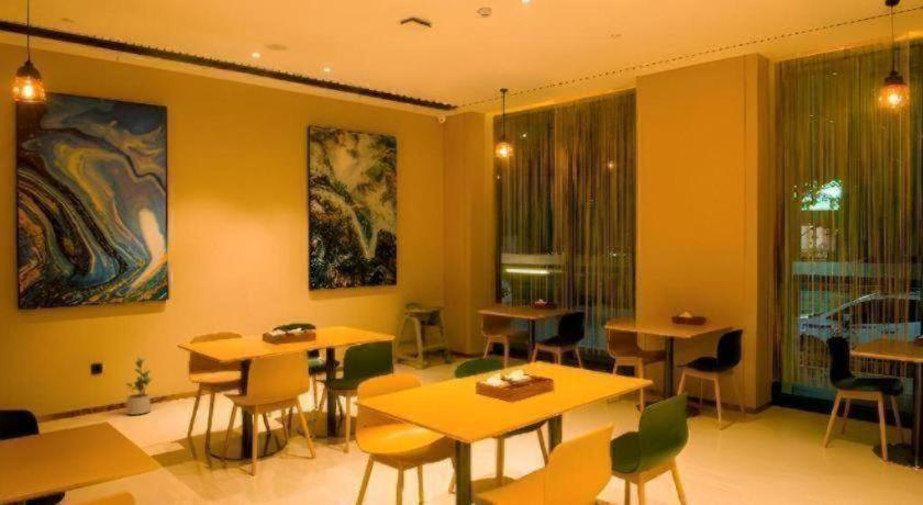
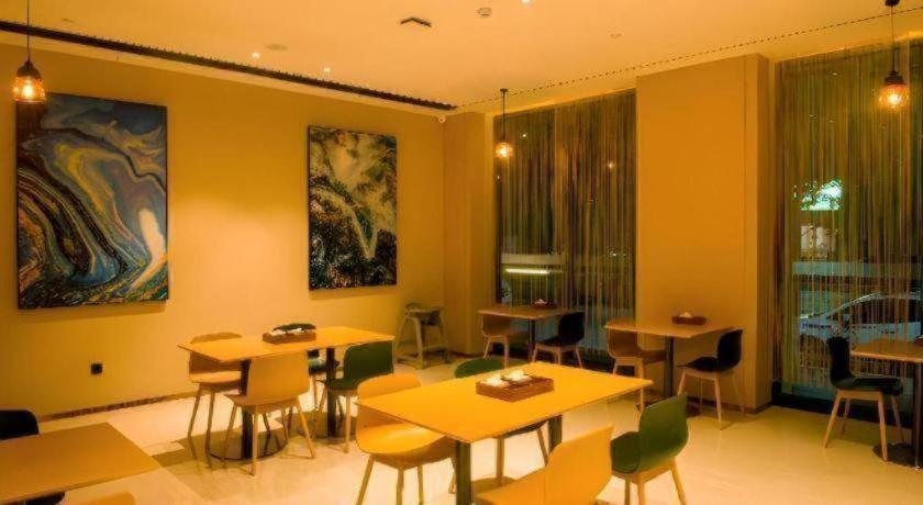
- potted plant [125,357,155,416]
